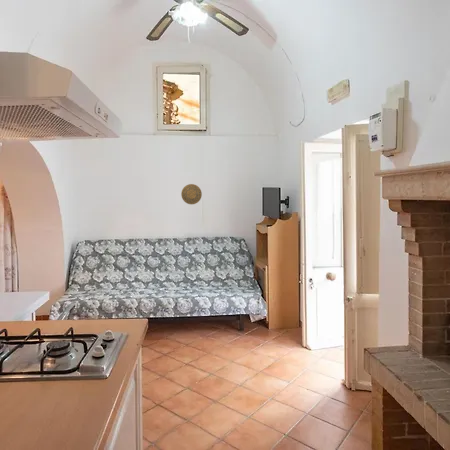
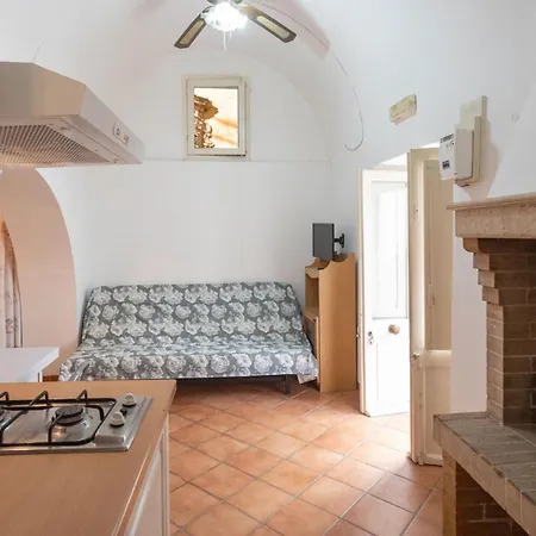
- decorative plate [180,183,203,205]
